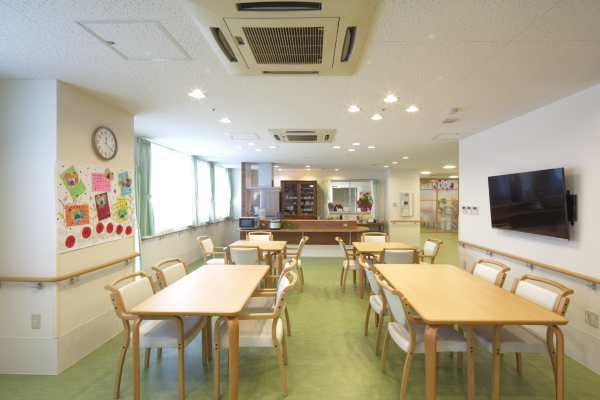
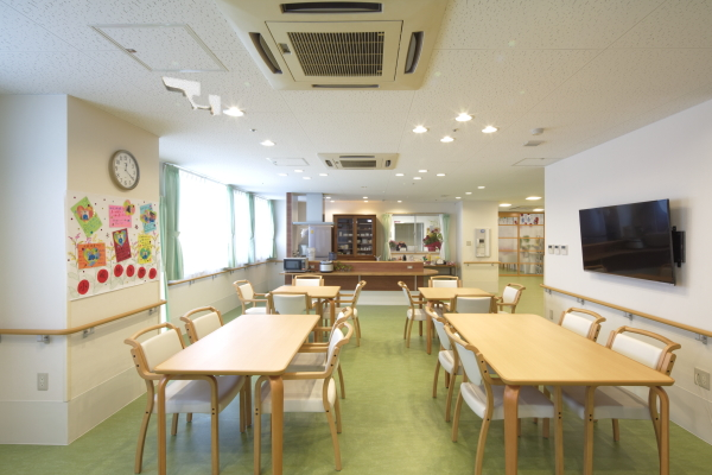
+ security camera [160,76,222,116]
